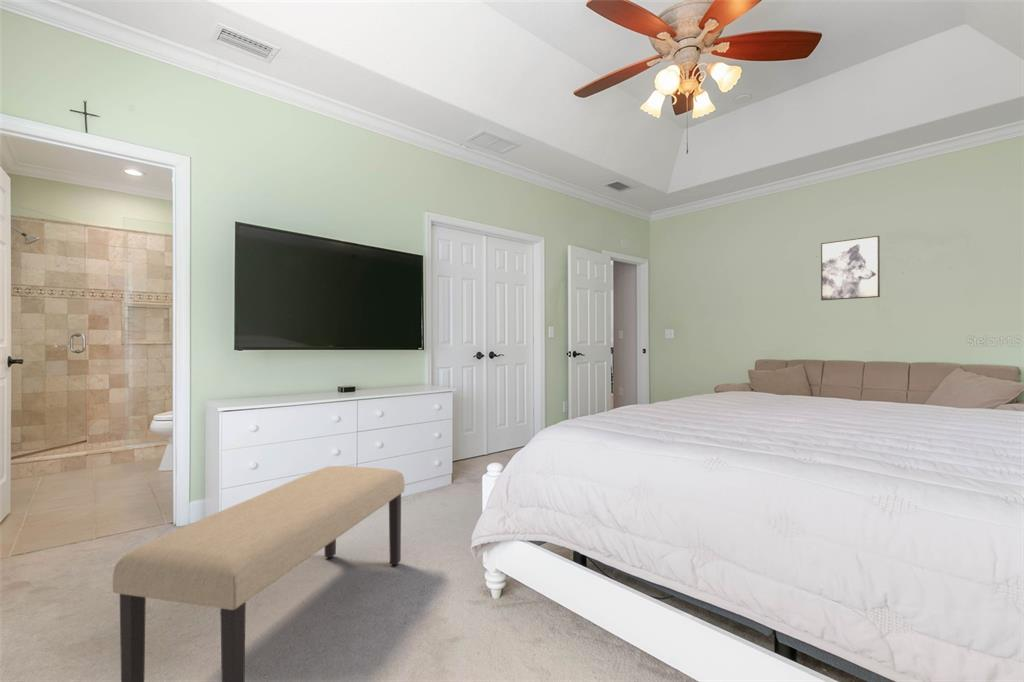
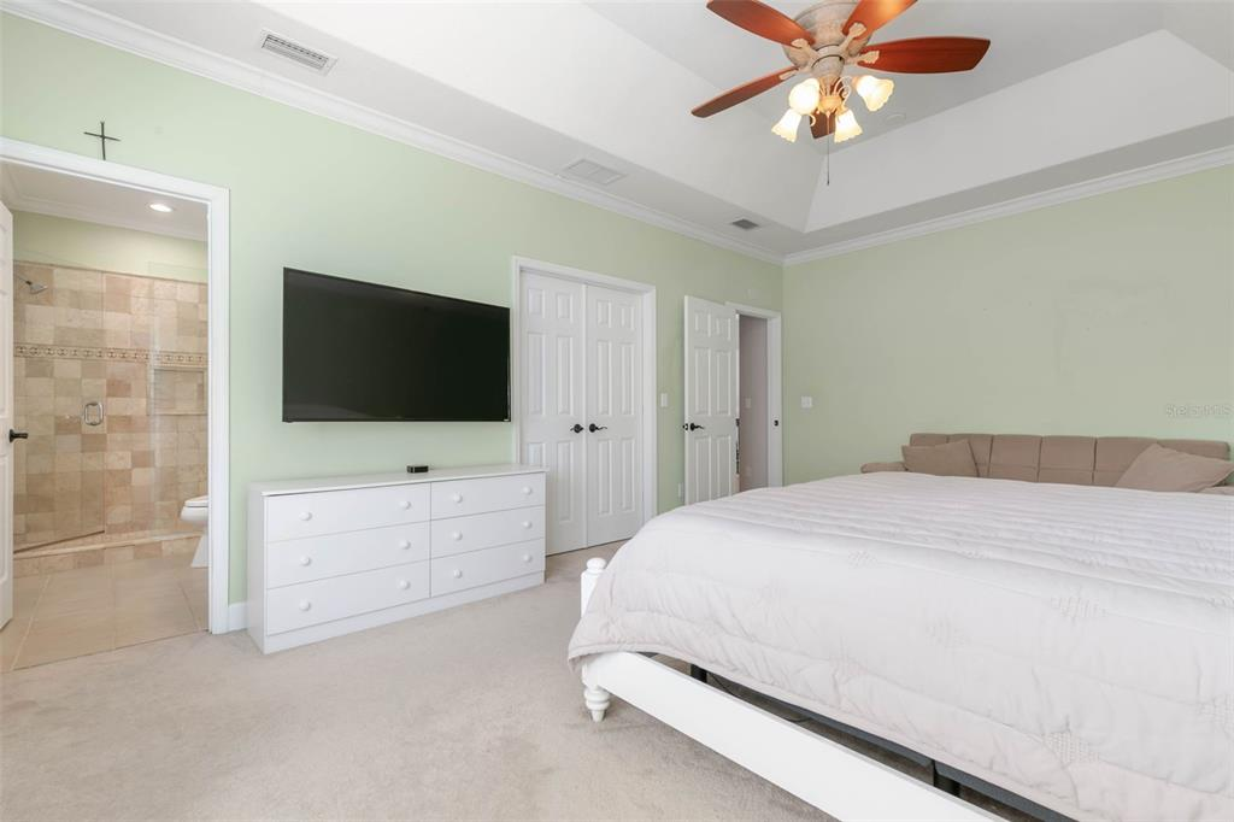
- bench [112,465,405,682]
- wall art [820,235,881,301]
